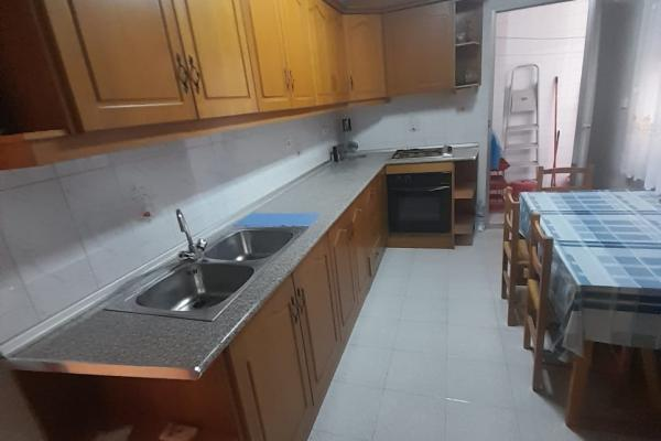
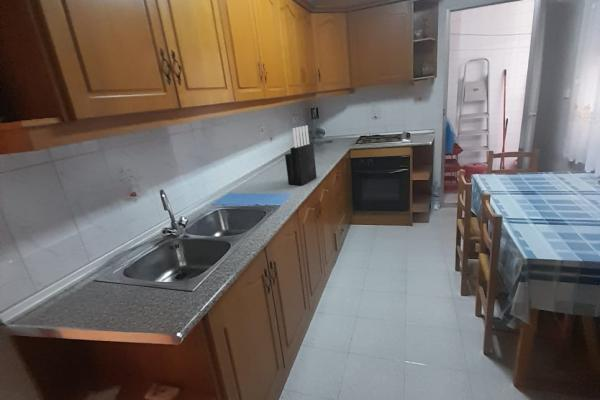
+ knife block [284,125,318,186]
